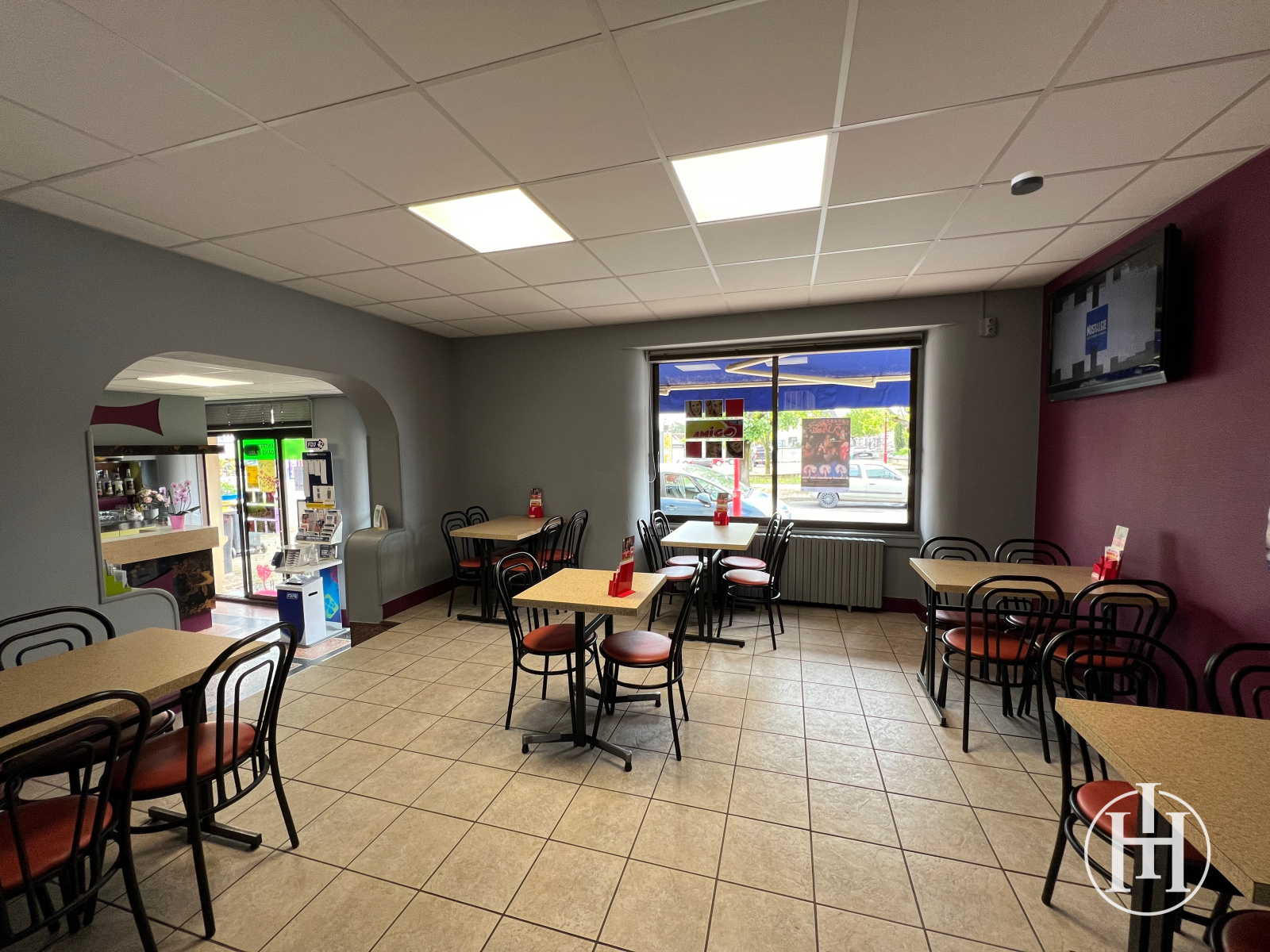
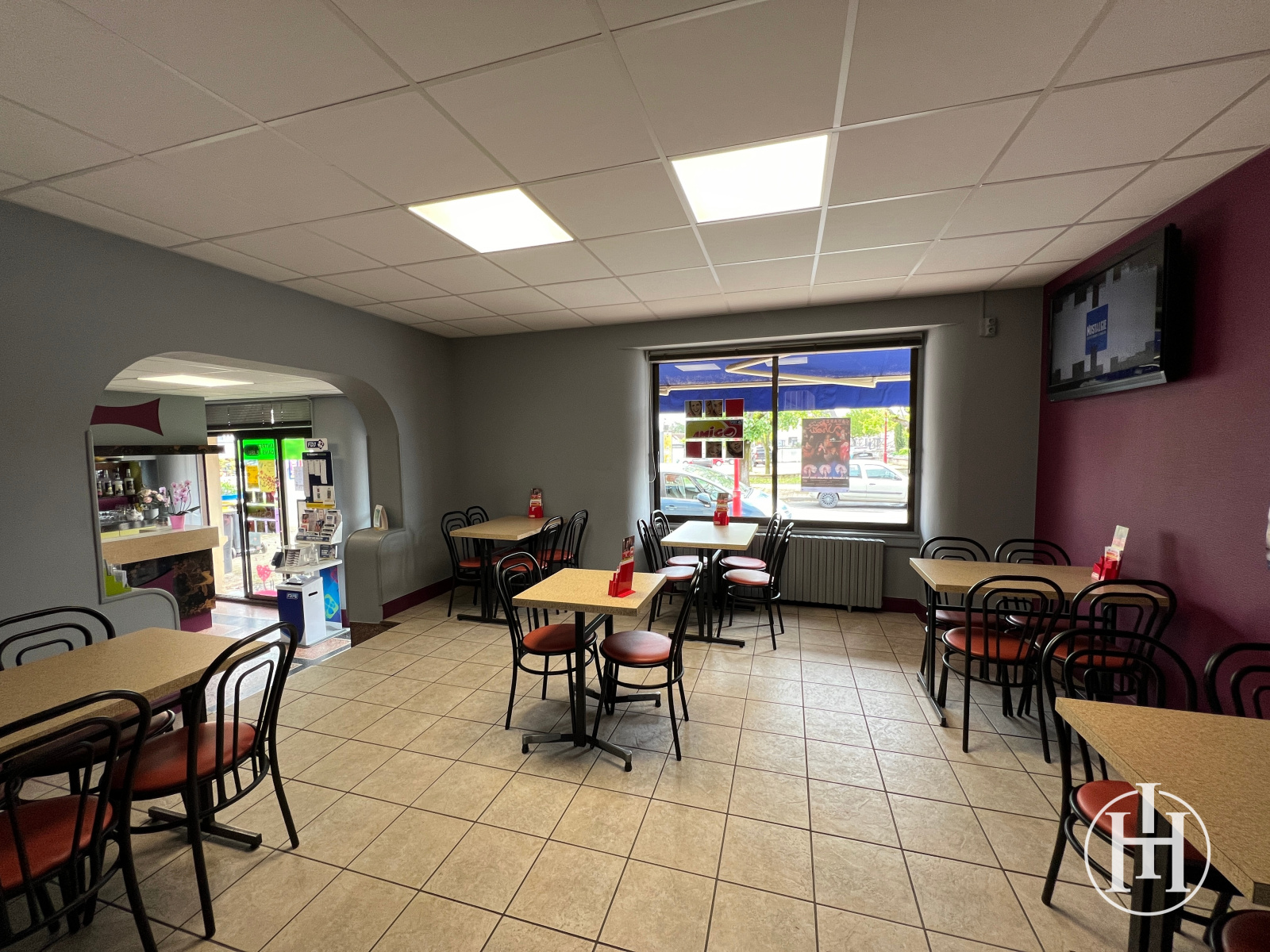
- smoke detector [1010,169,1045,196]
